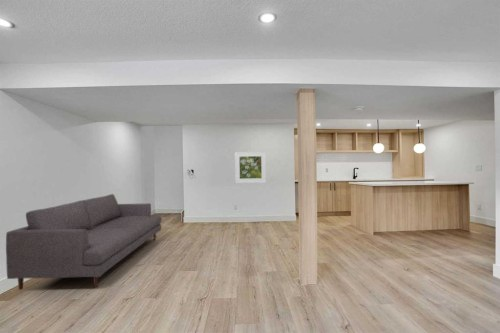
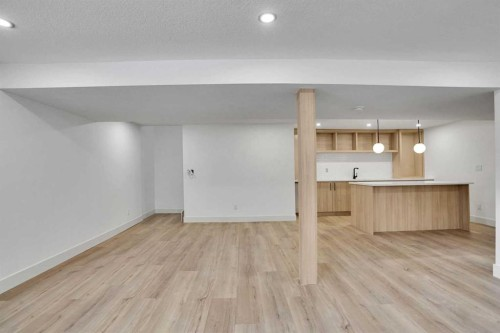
- sofa [5,193,163,291]
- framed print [234,151,267,184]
